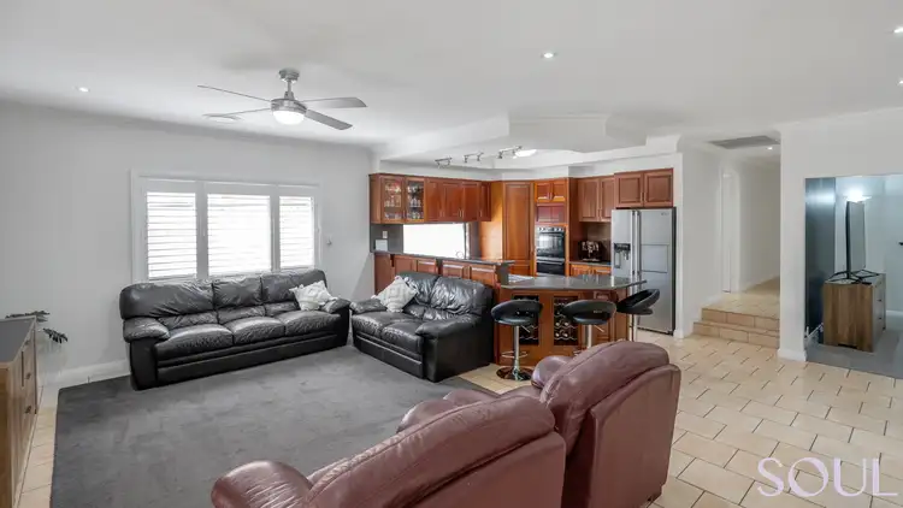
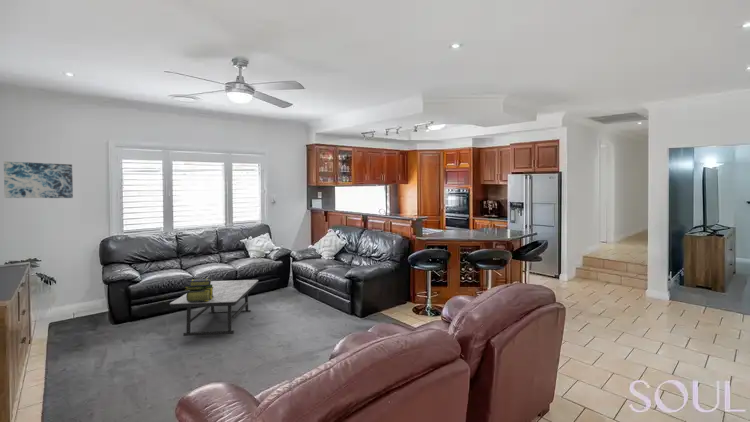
+ coffee table [168,279,259,337]
+ stack of books [184,278,214,302]
+ wall art [3,160,74,199]
